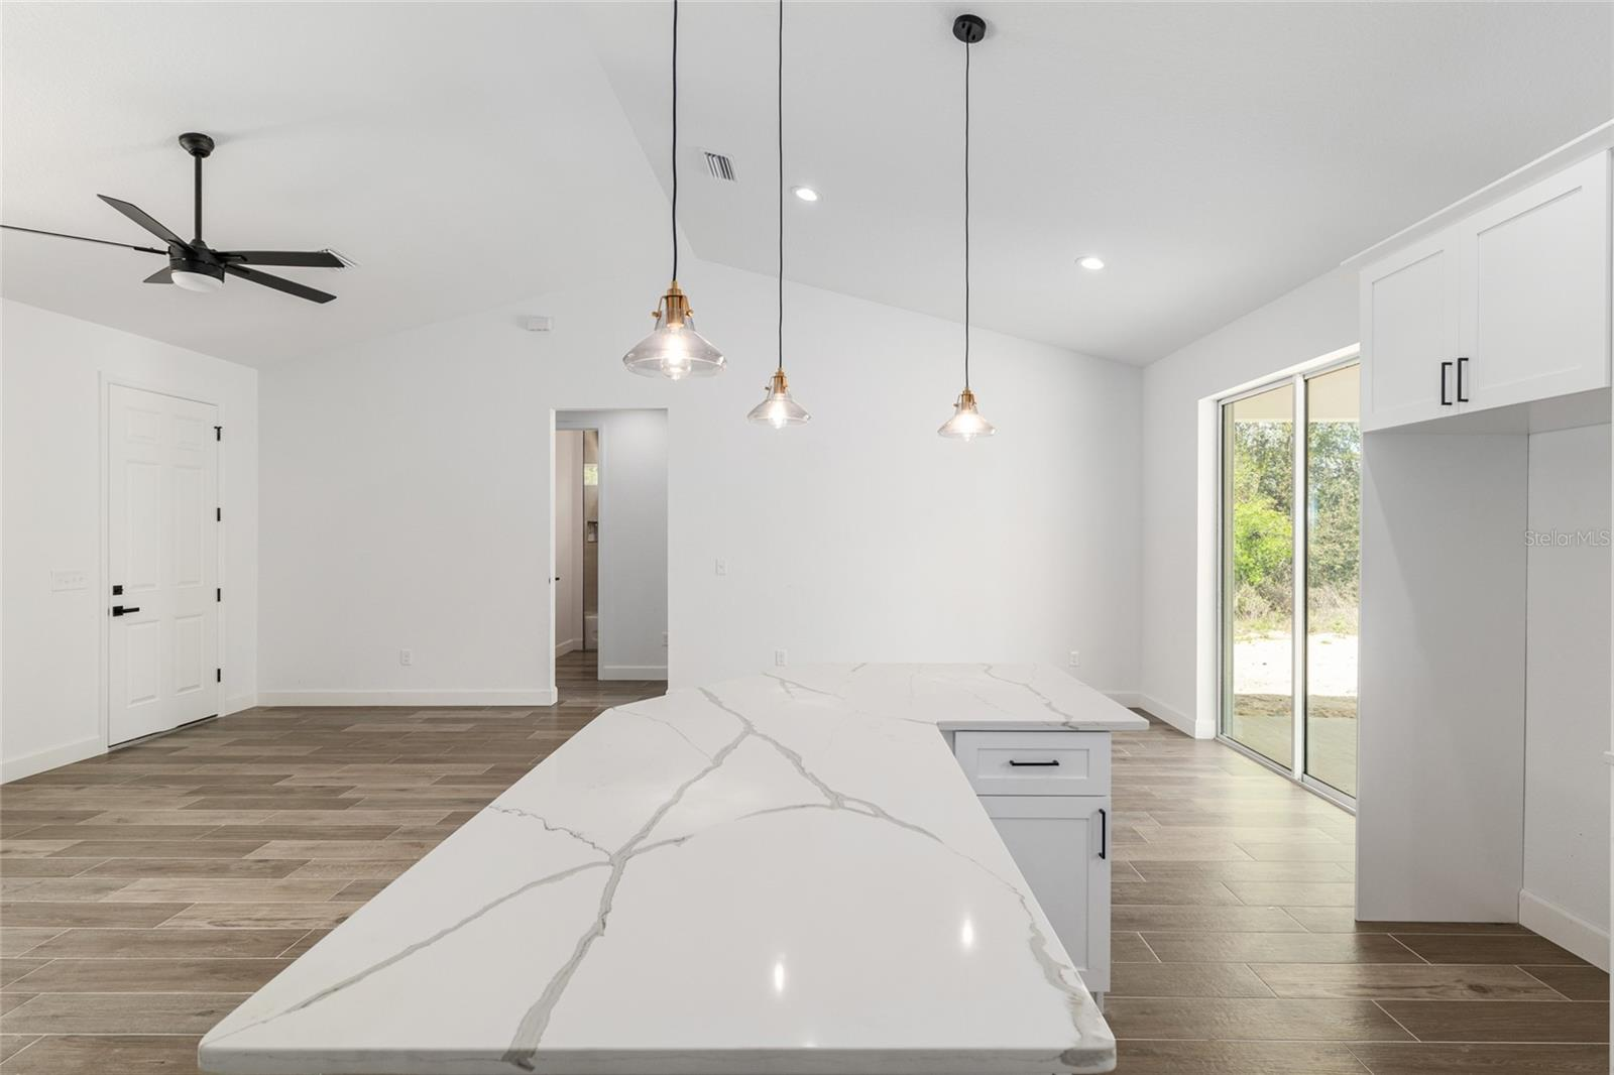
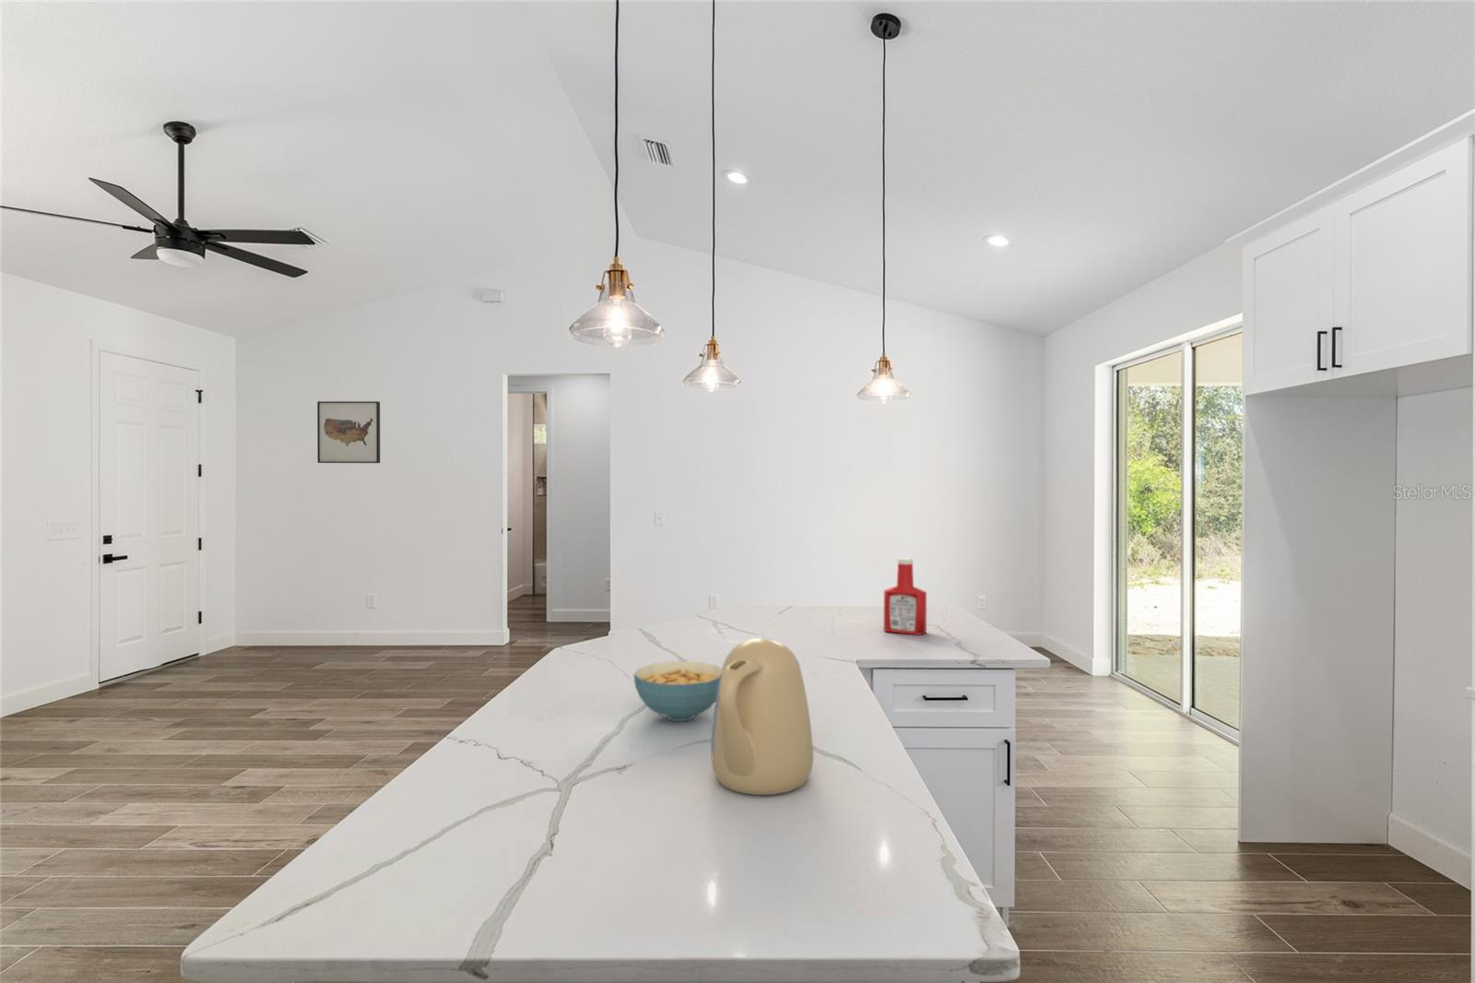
+ wall art [316,400,381,464]
+ soap bottle [883,557,928,636]
+ kettle [710,637,814,795]
+ cereal bowl [633,660,722,722]
